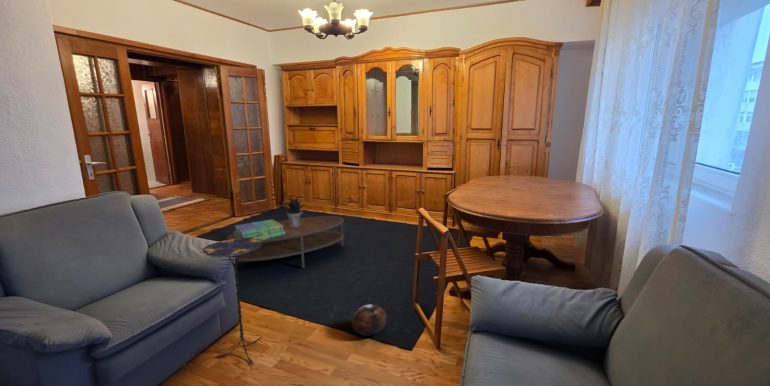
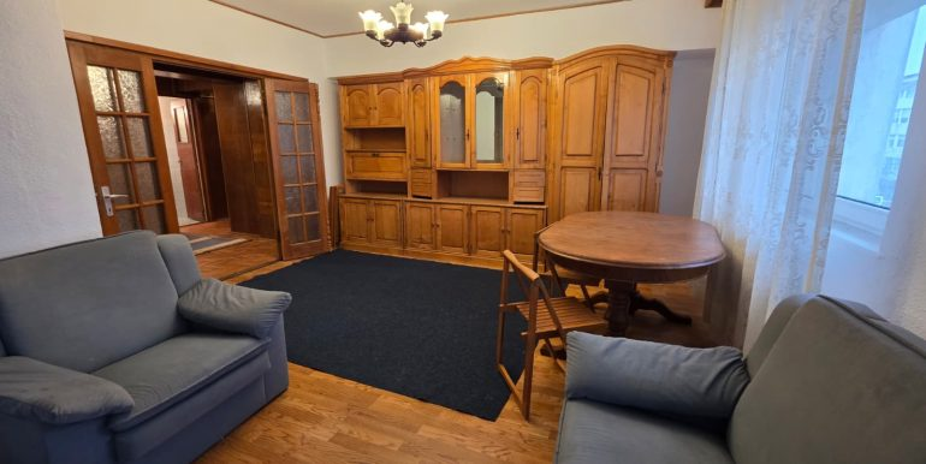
- stack of books [233,218,285,241]
- side table [201,238,262,365]
- potted plant [283,195,307,227]
- plush toy [351,304,387,337]
- coffee table [226,215,345,269]
